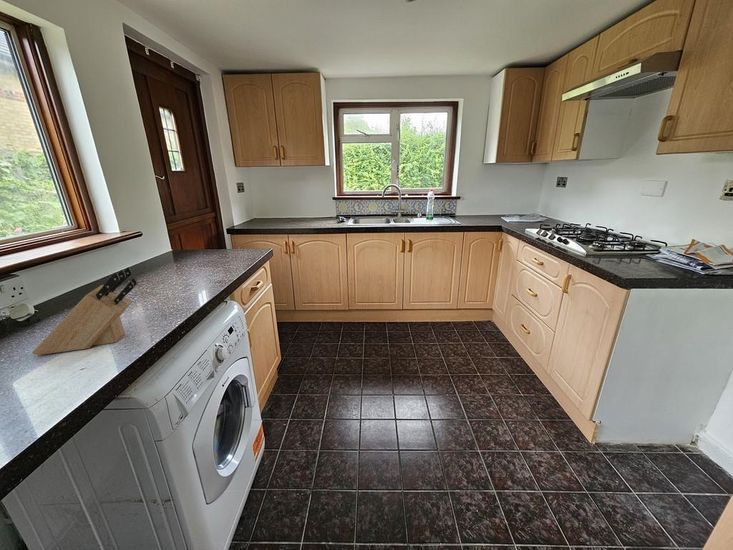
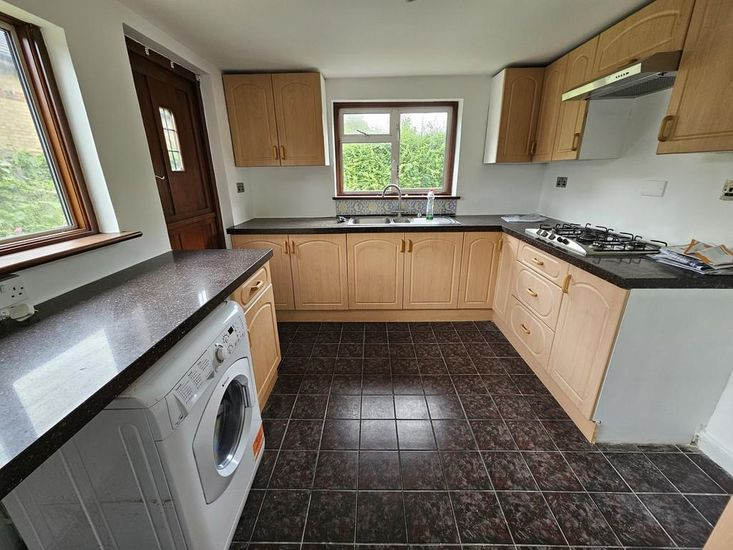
- knife block [31,266,138,356]
